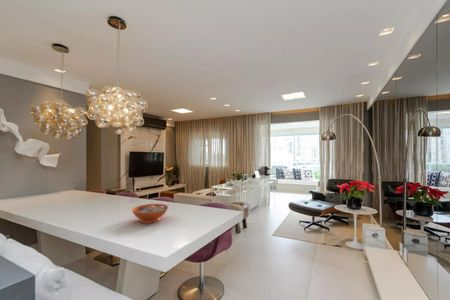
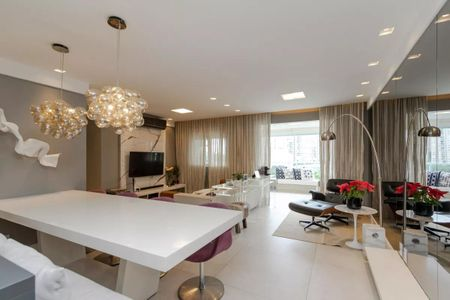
- decorative bowl [131,203,169,224]
